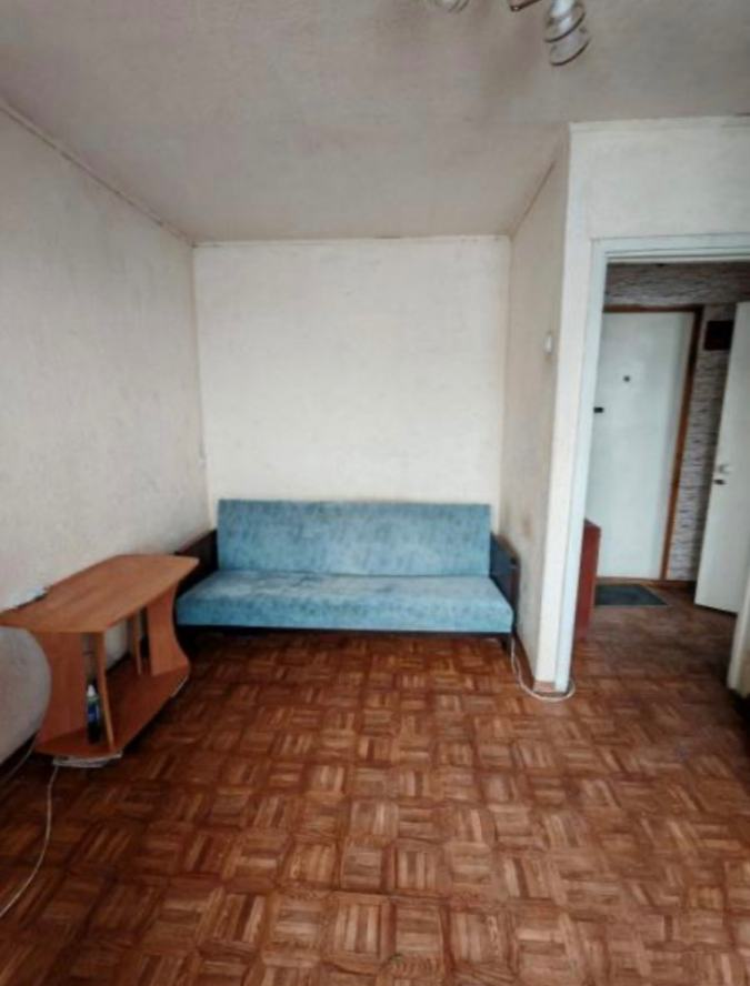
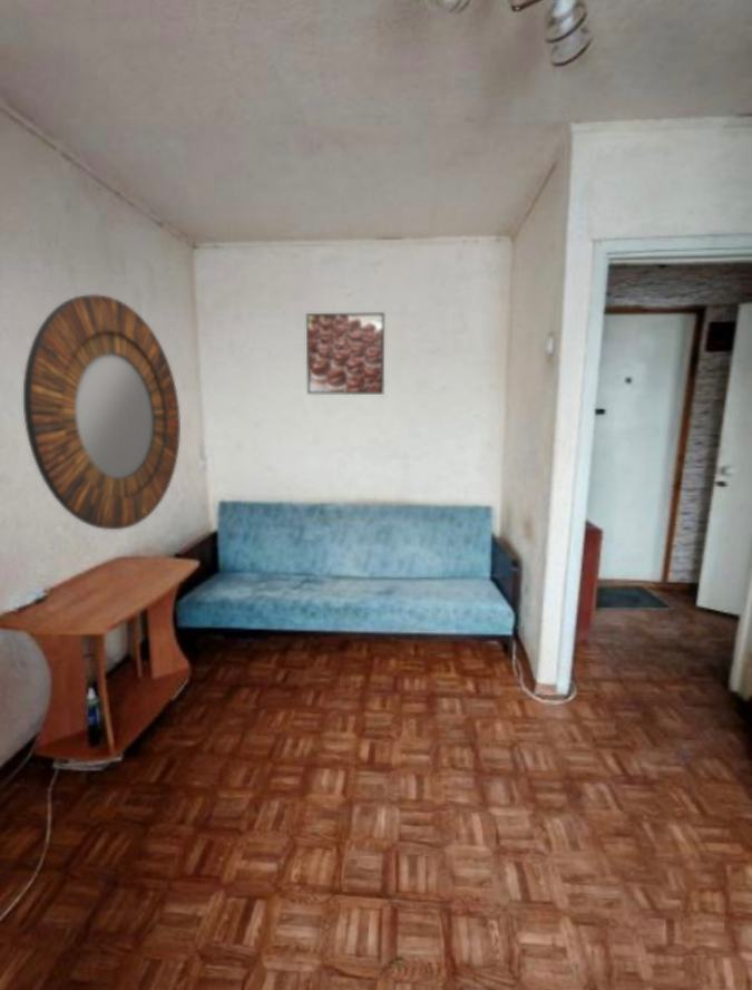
+ home mirror [22,293,182,531]
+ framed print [305,311,385,396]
